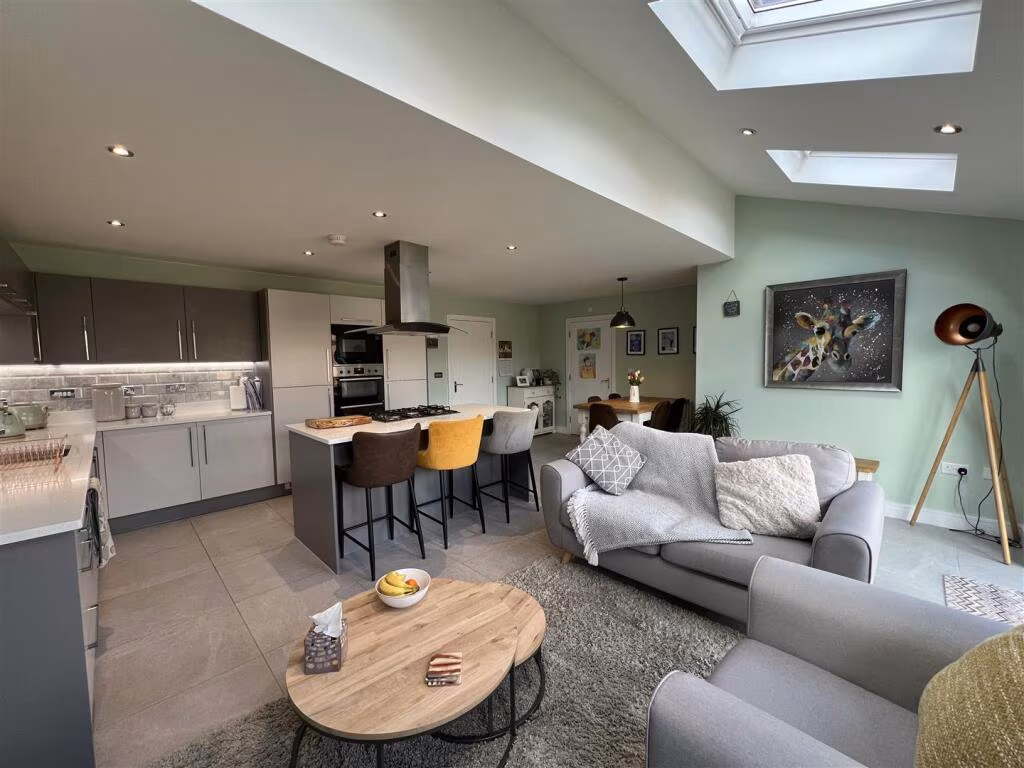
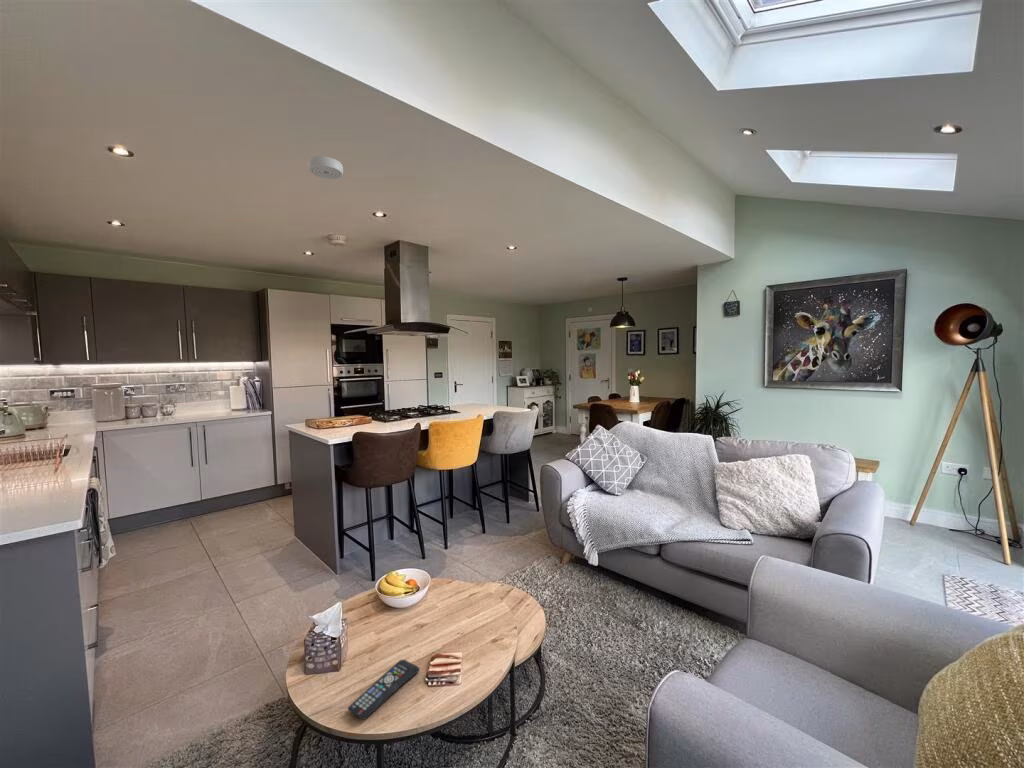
+ remote control [347,659,421,721]
+ smoke detector [307,155,344,180]
